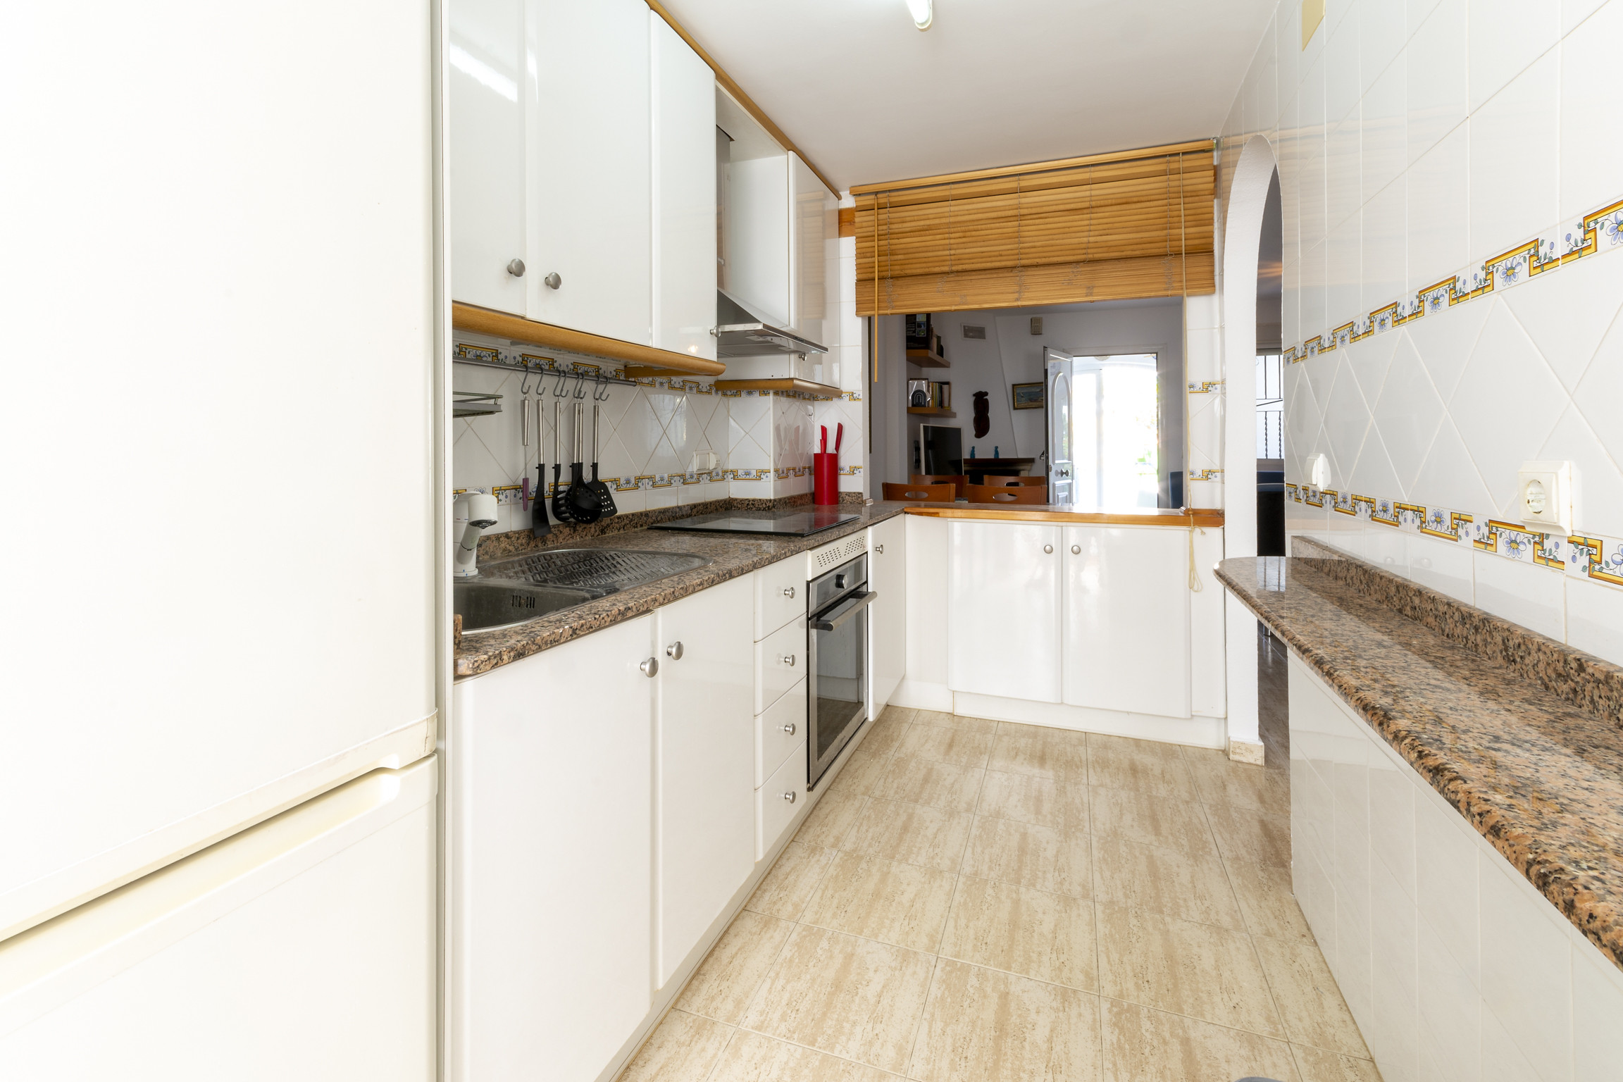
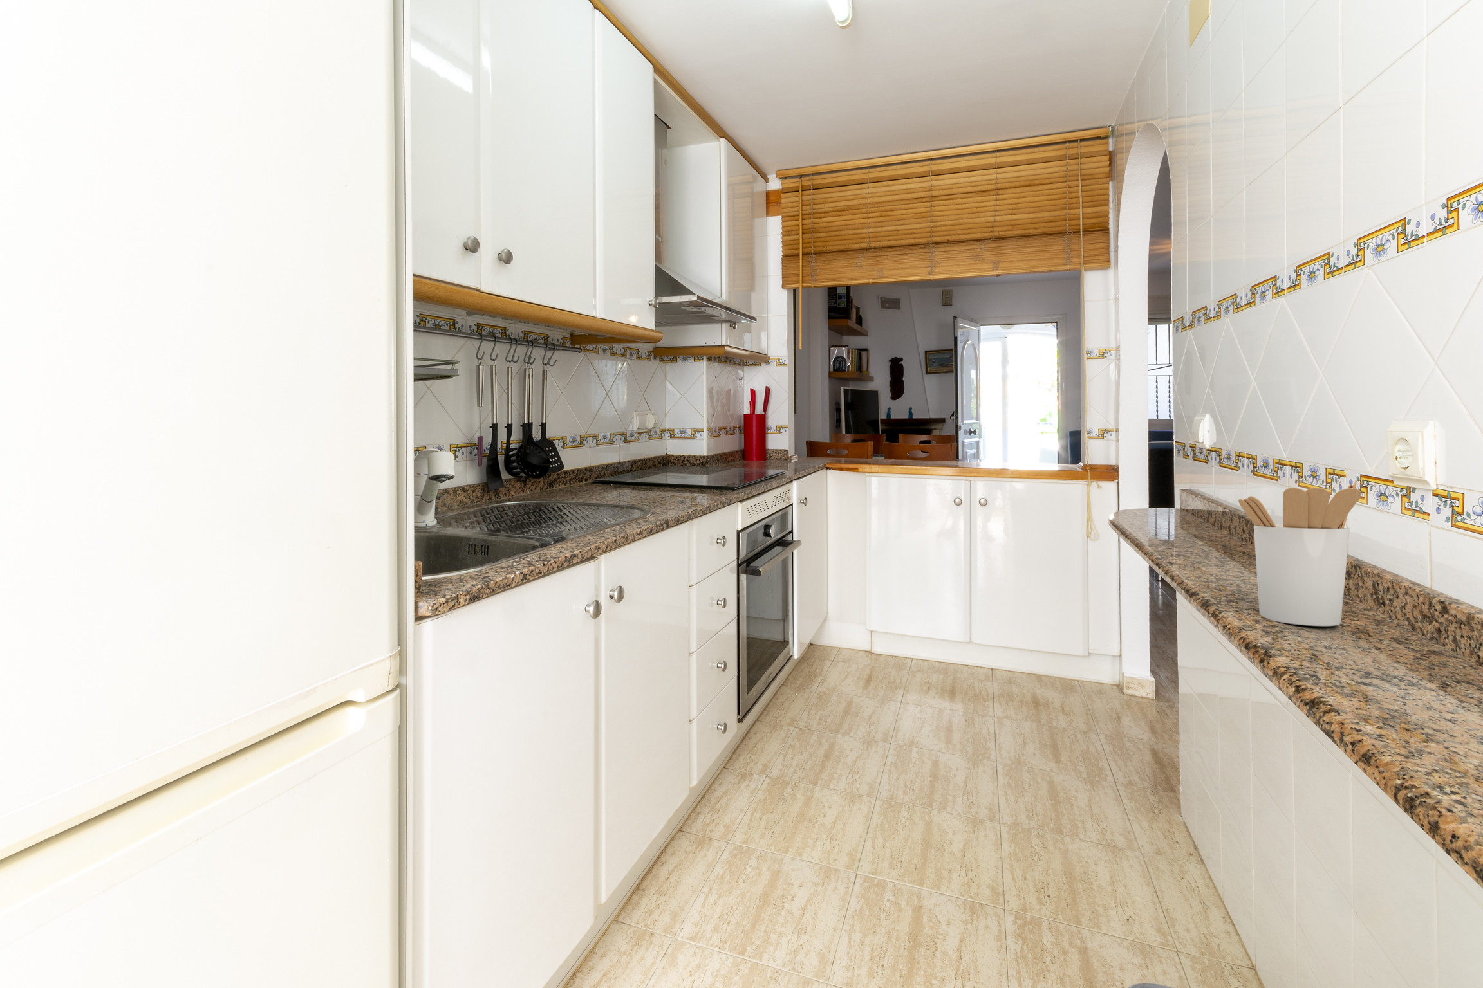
+ utensil holder [1238,480,1362,626]
